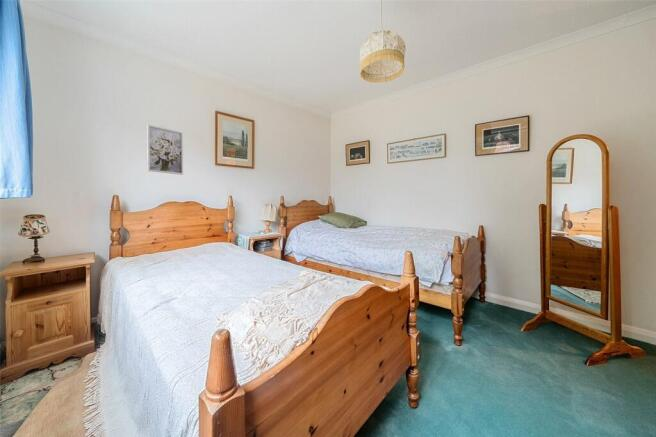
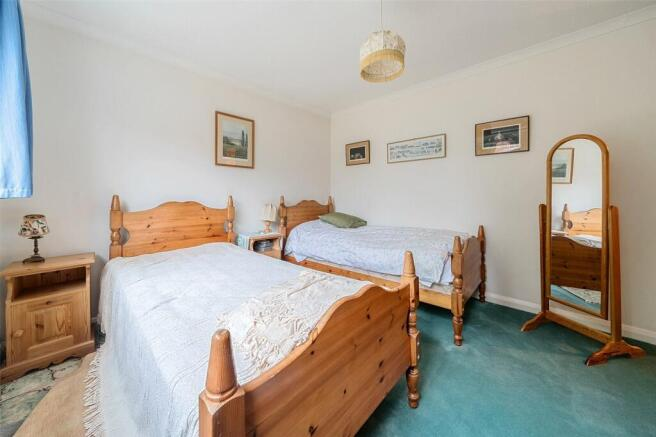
- wall art [146,124,184,176]
